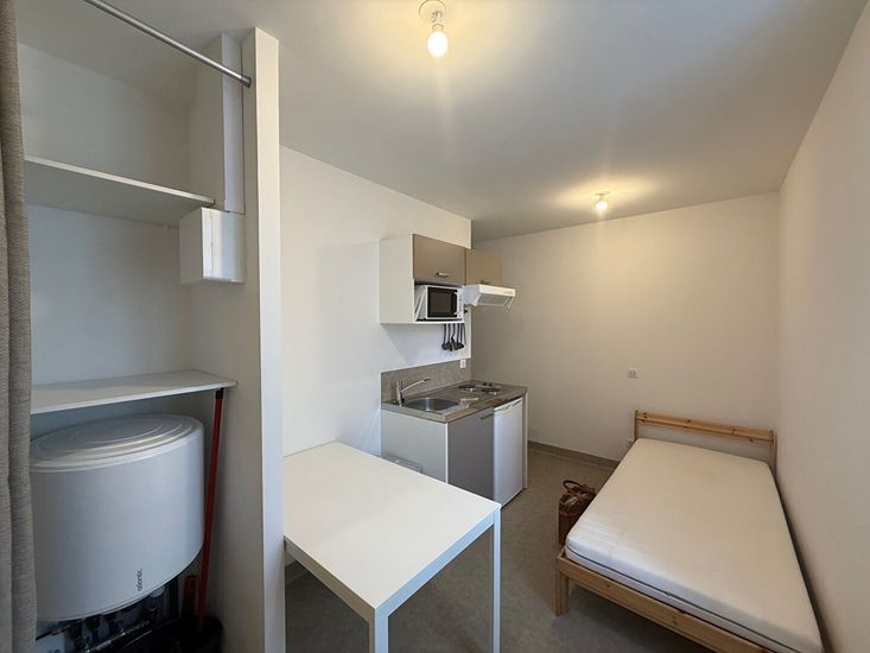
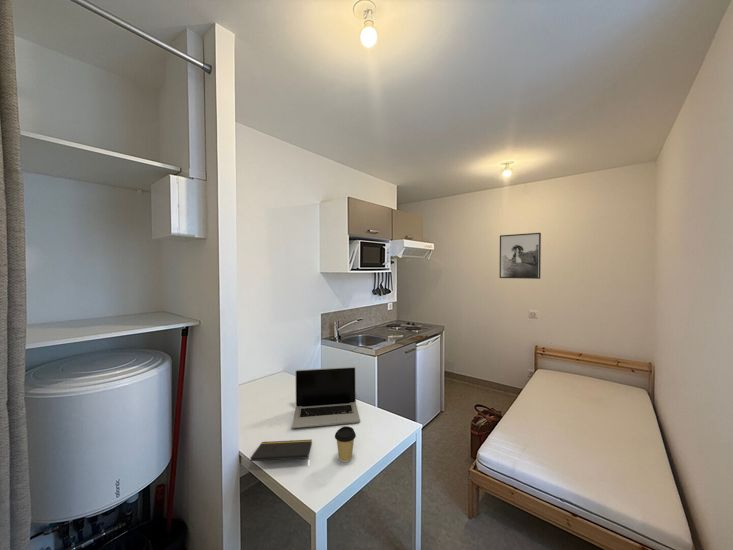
+ coffee cup [334,425,357,463]
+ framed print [499,232,542,280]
+ laptop [291,366,361,429]
+ notepad [250,439,313,462]
